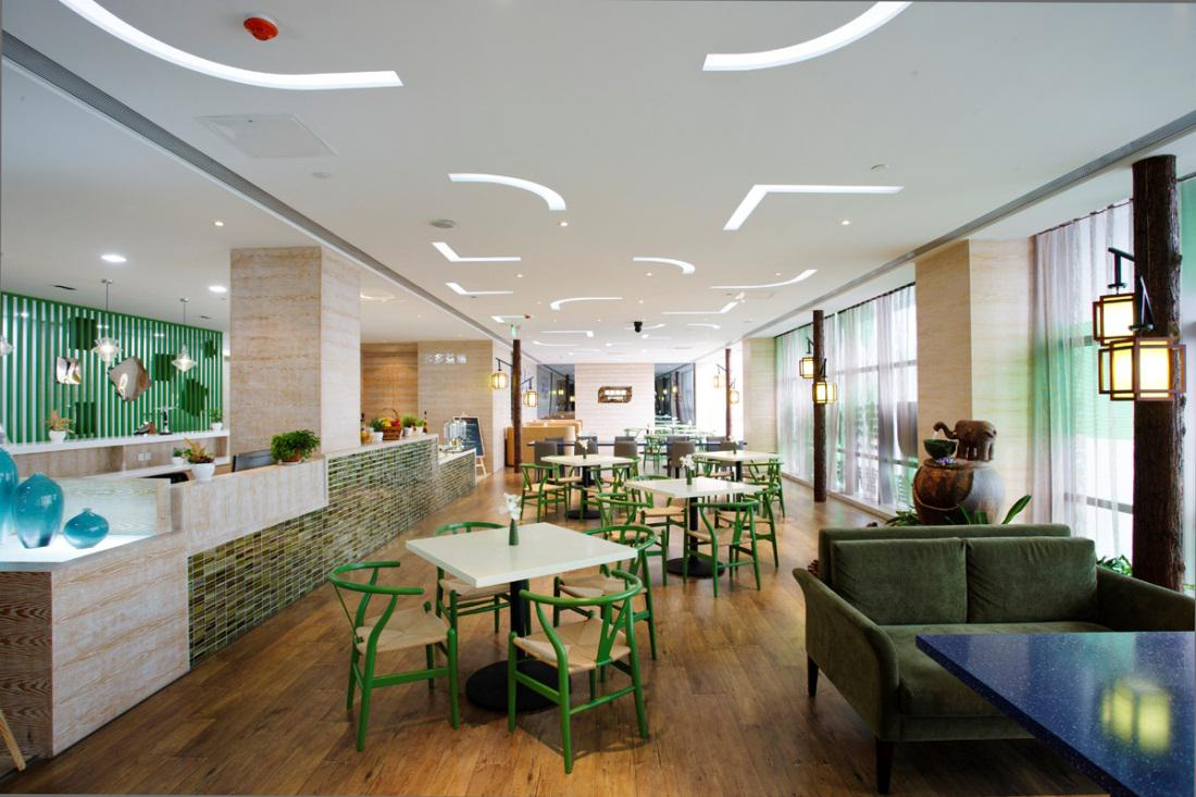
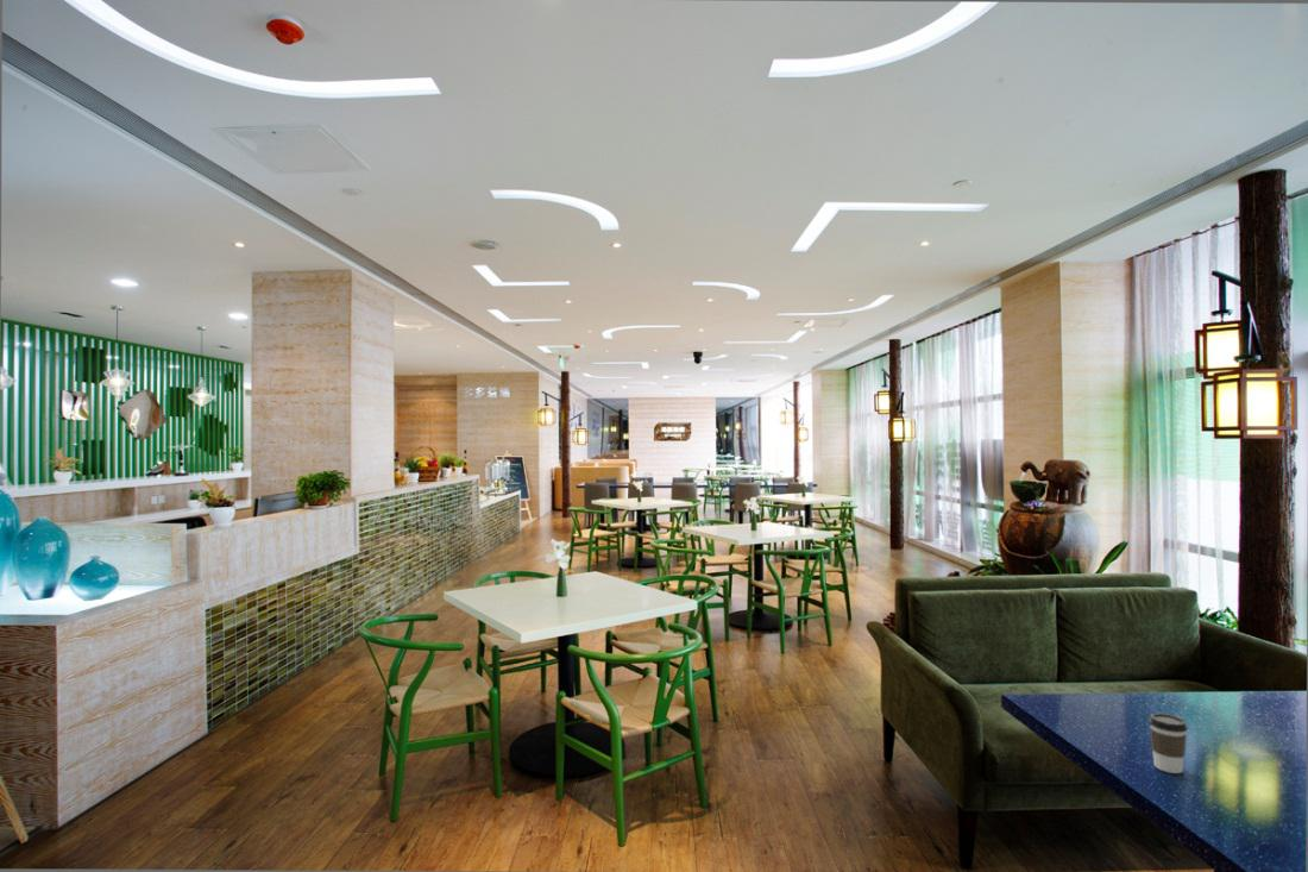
+ coffee cup [1147,713,1189,774]
